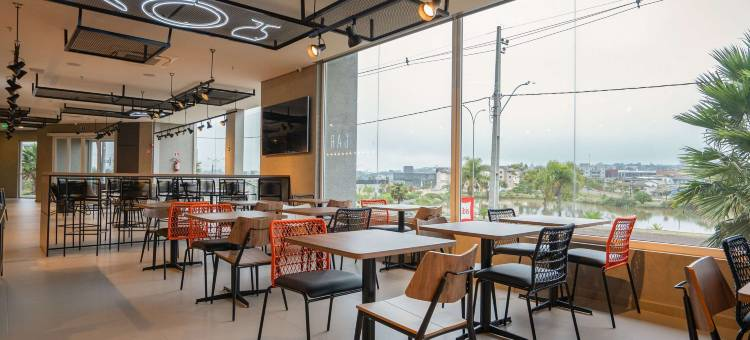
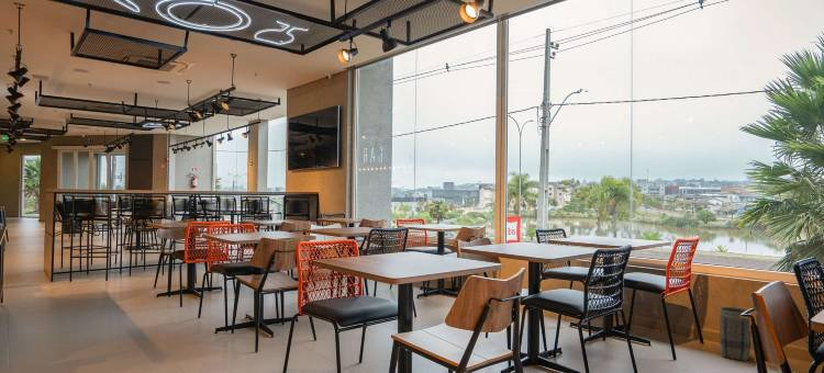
+ basket [719,306,751,362]
